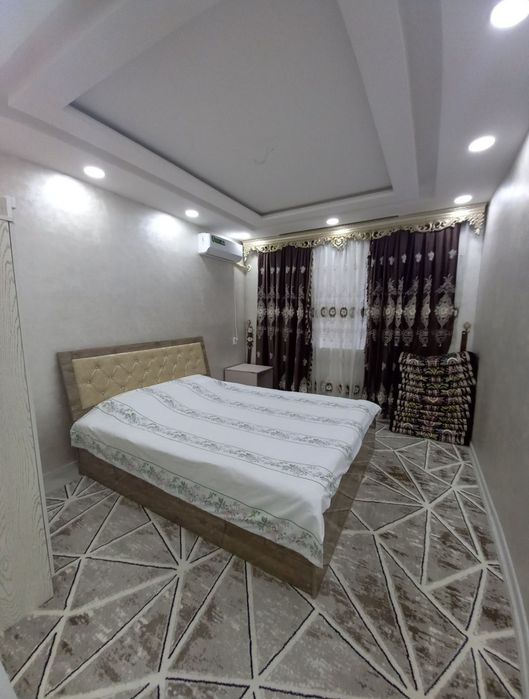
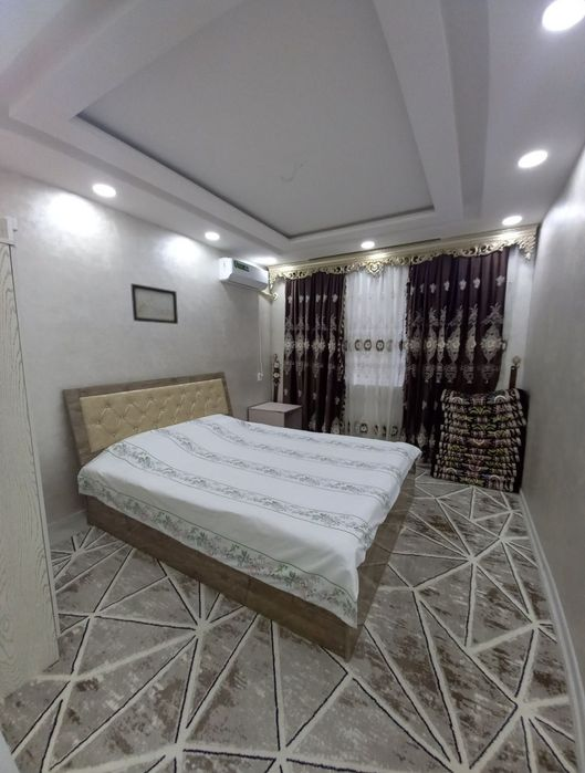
+ wall art [129,282,179,325]
